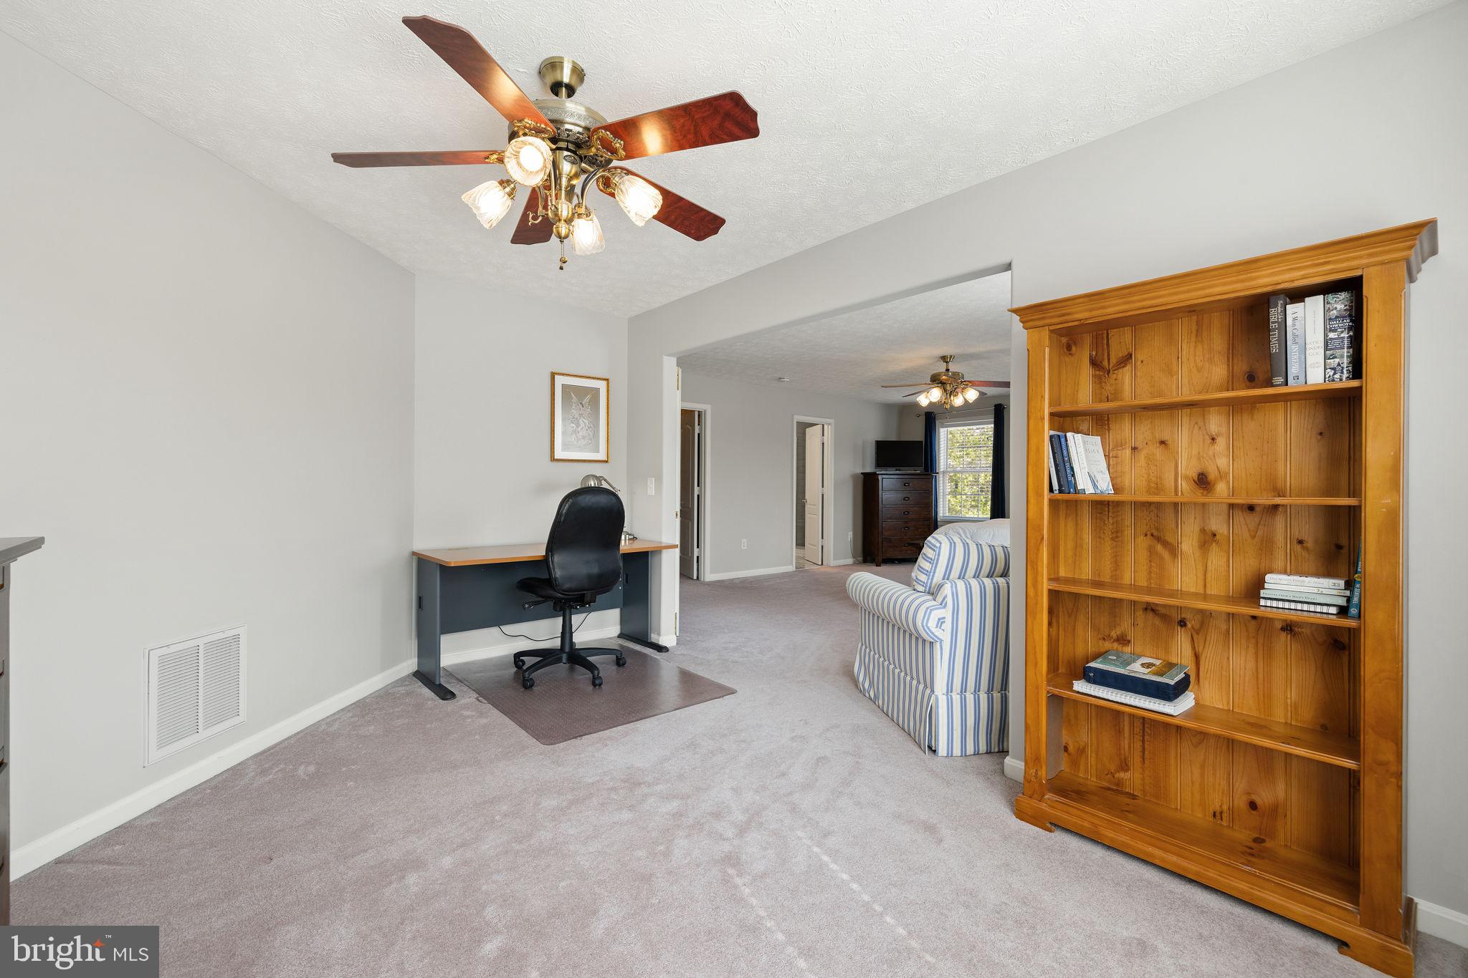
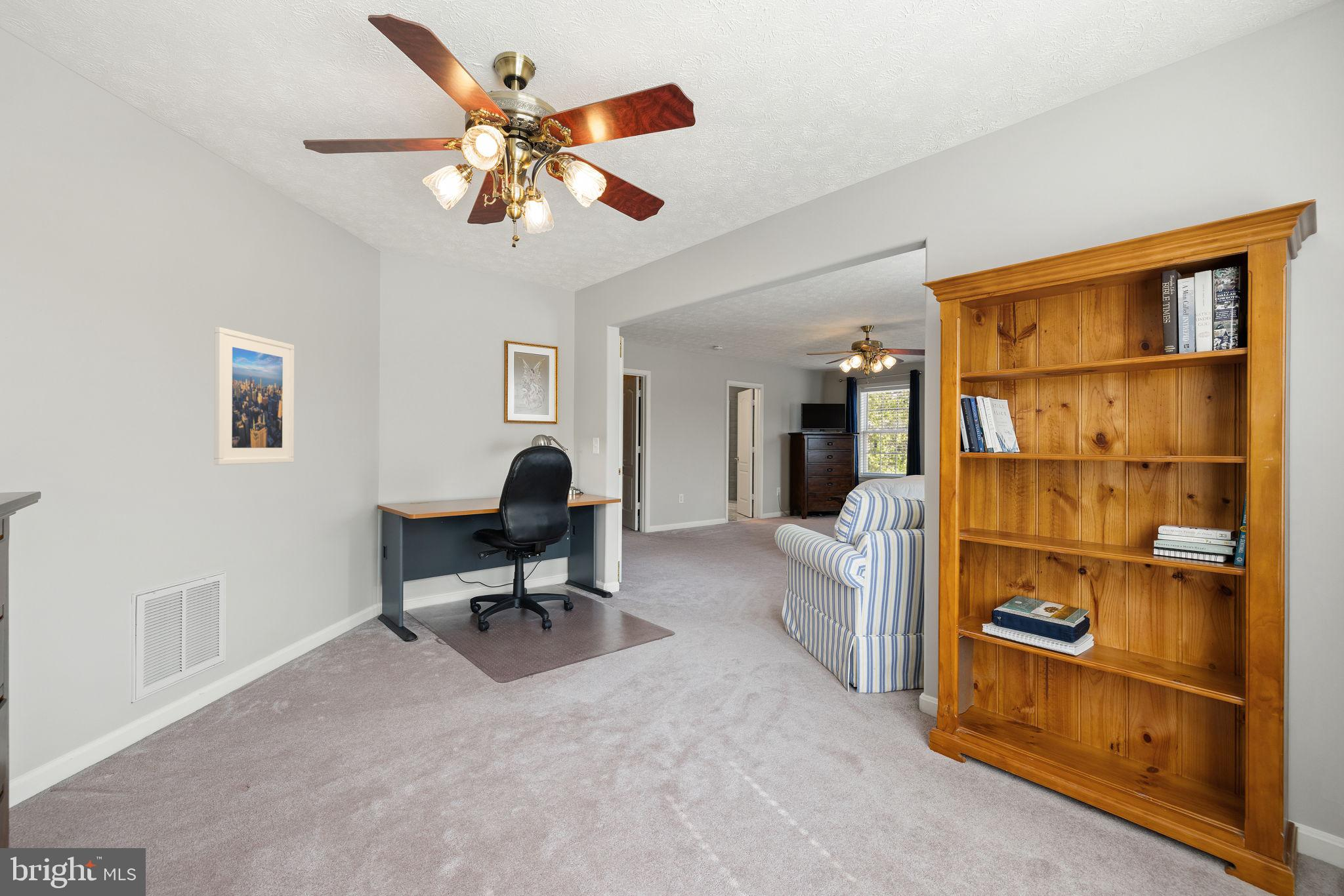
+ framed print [214,327,295,466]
